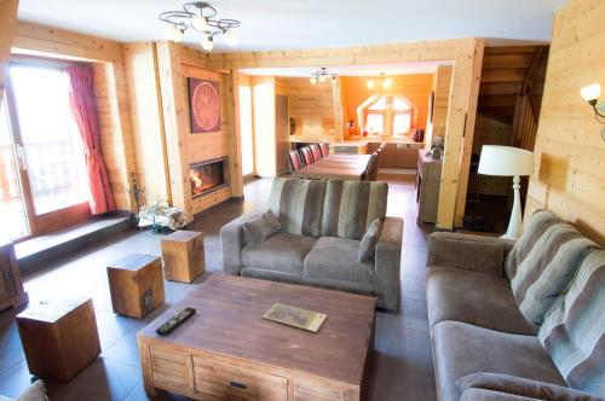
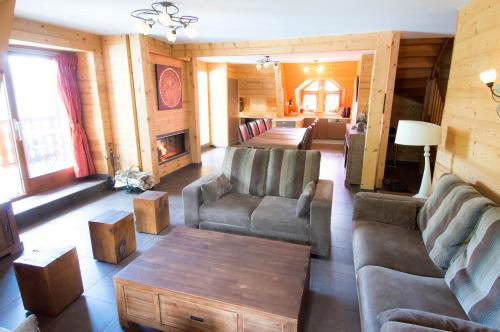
- remote control [155,306,197,337]
- cash [260,302,328,333]
